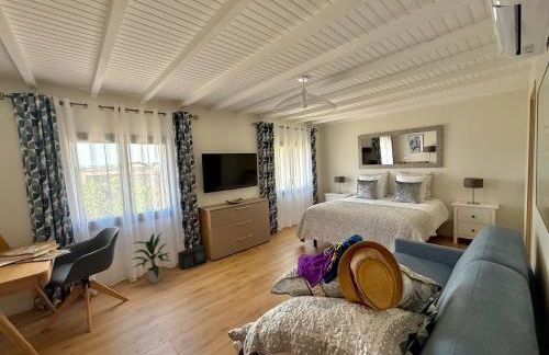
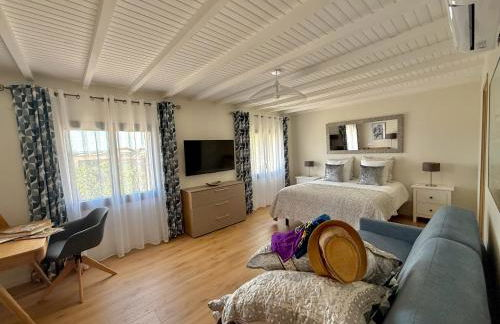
- indoor plant [131,232,171,284]
- speaker [177,244,208,272]
